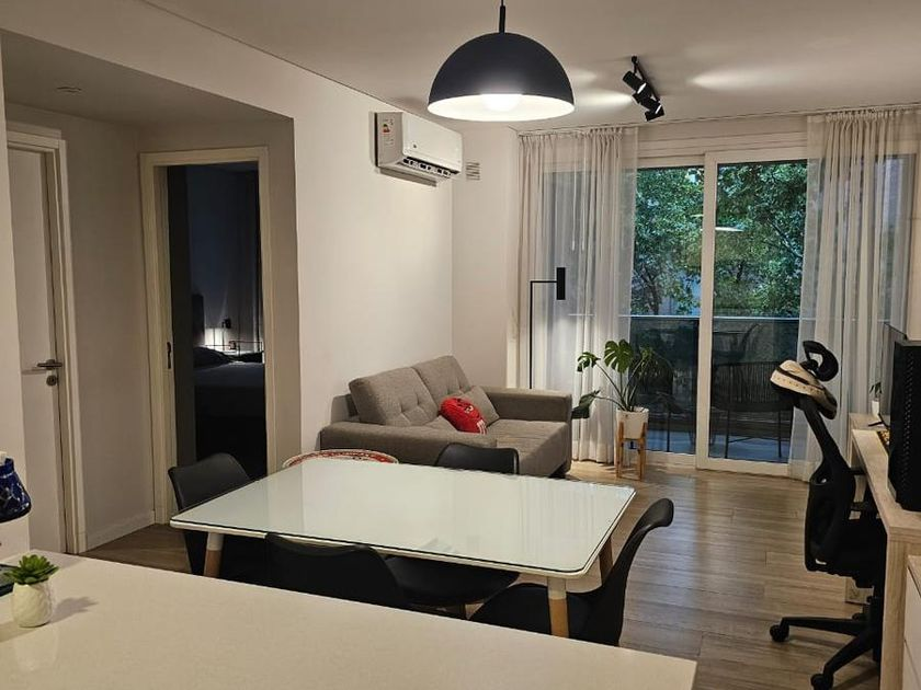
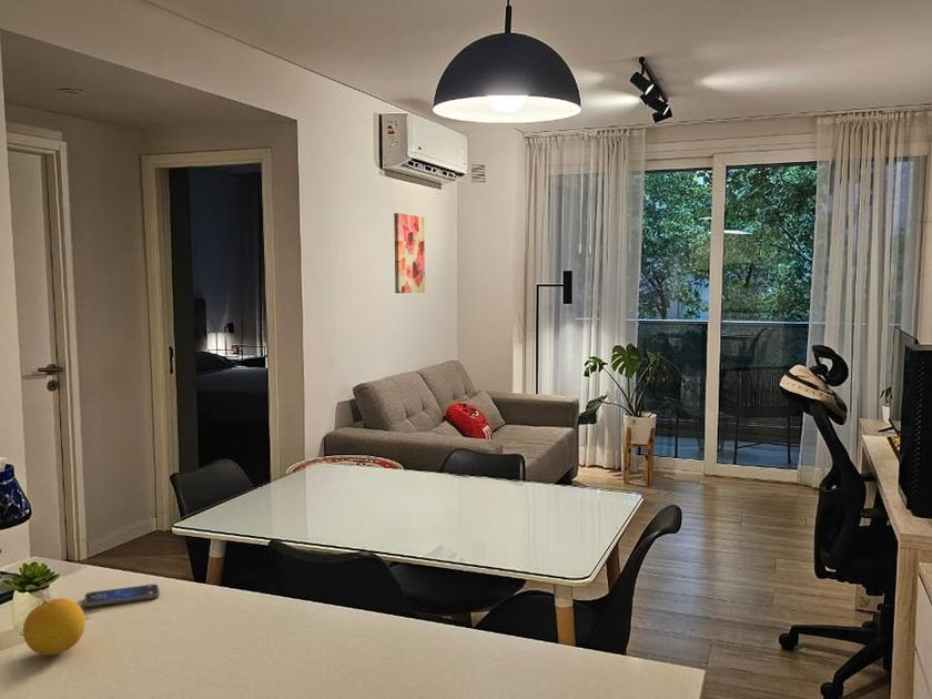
+ fruit [22,597,87,657]
+ smartphone [83,584,161,608]
+ wall art [393,212,426,294]
